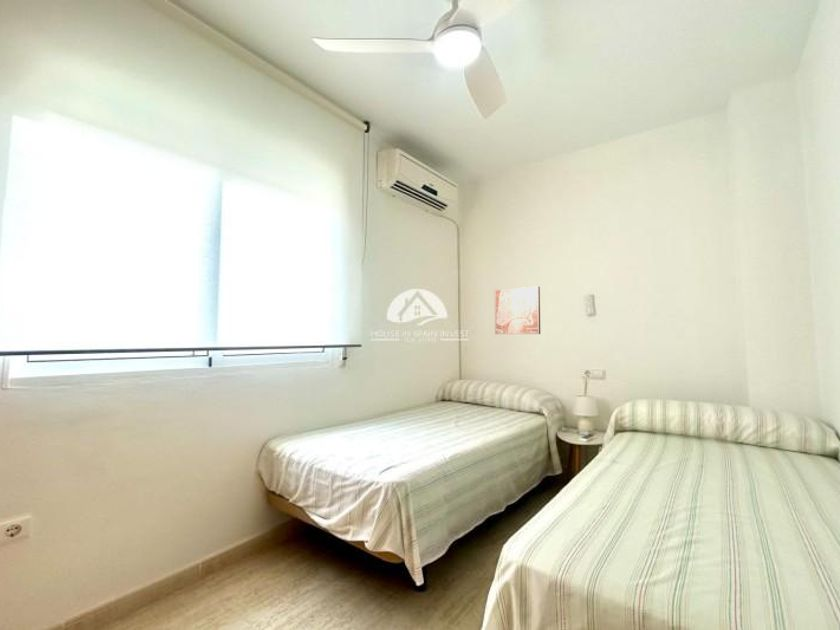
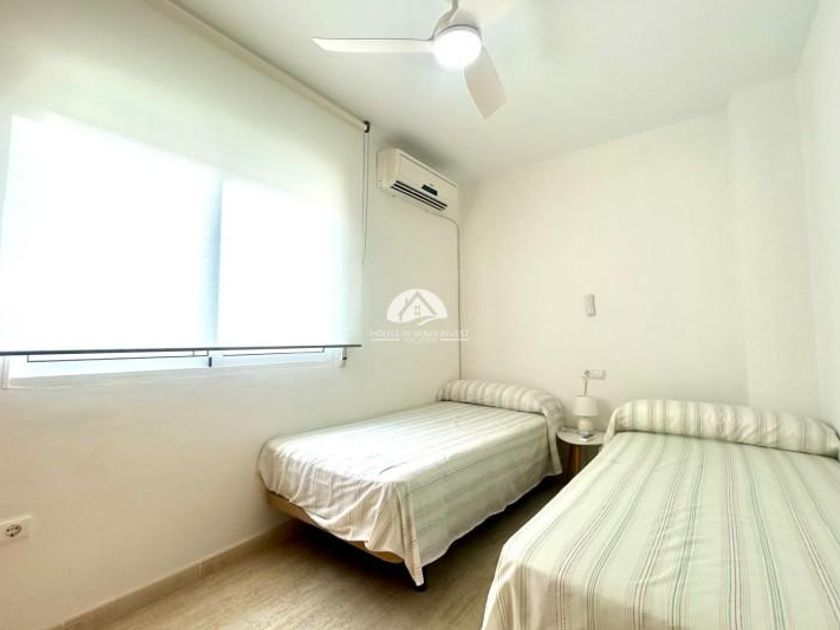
- wall art [494,285,541,335]
